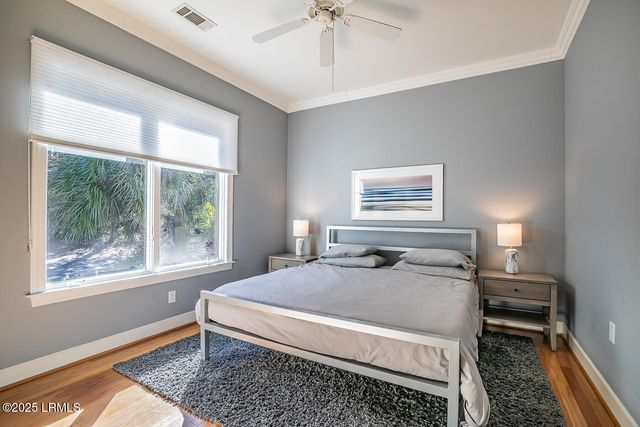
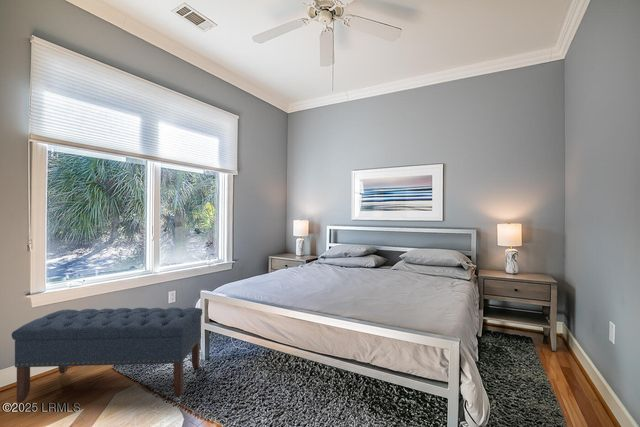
+ bench [11,307,203,404]
